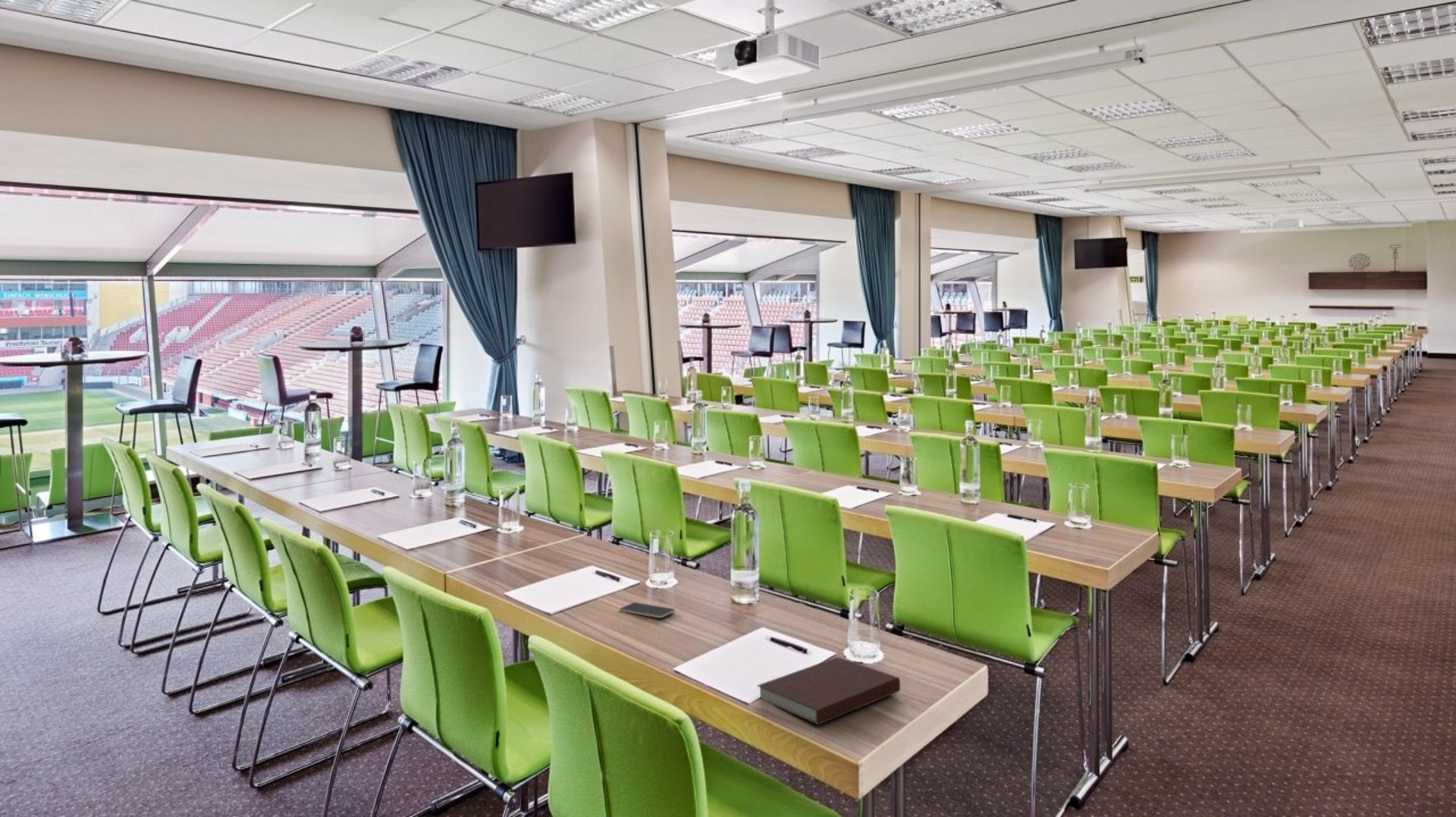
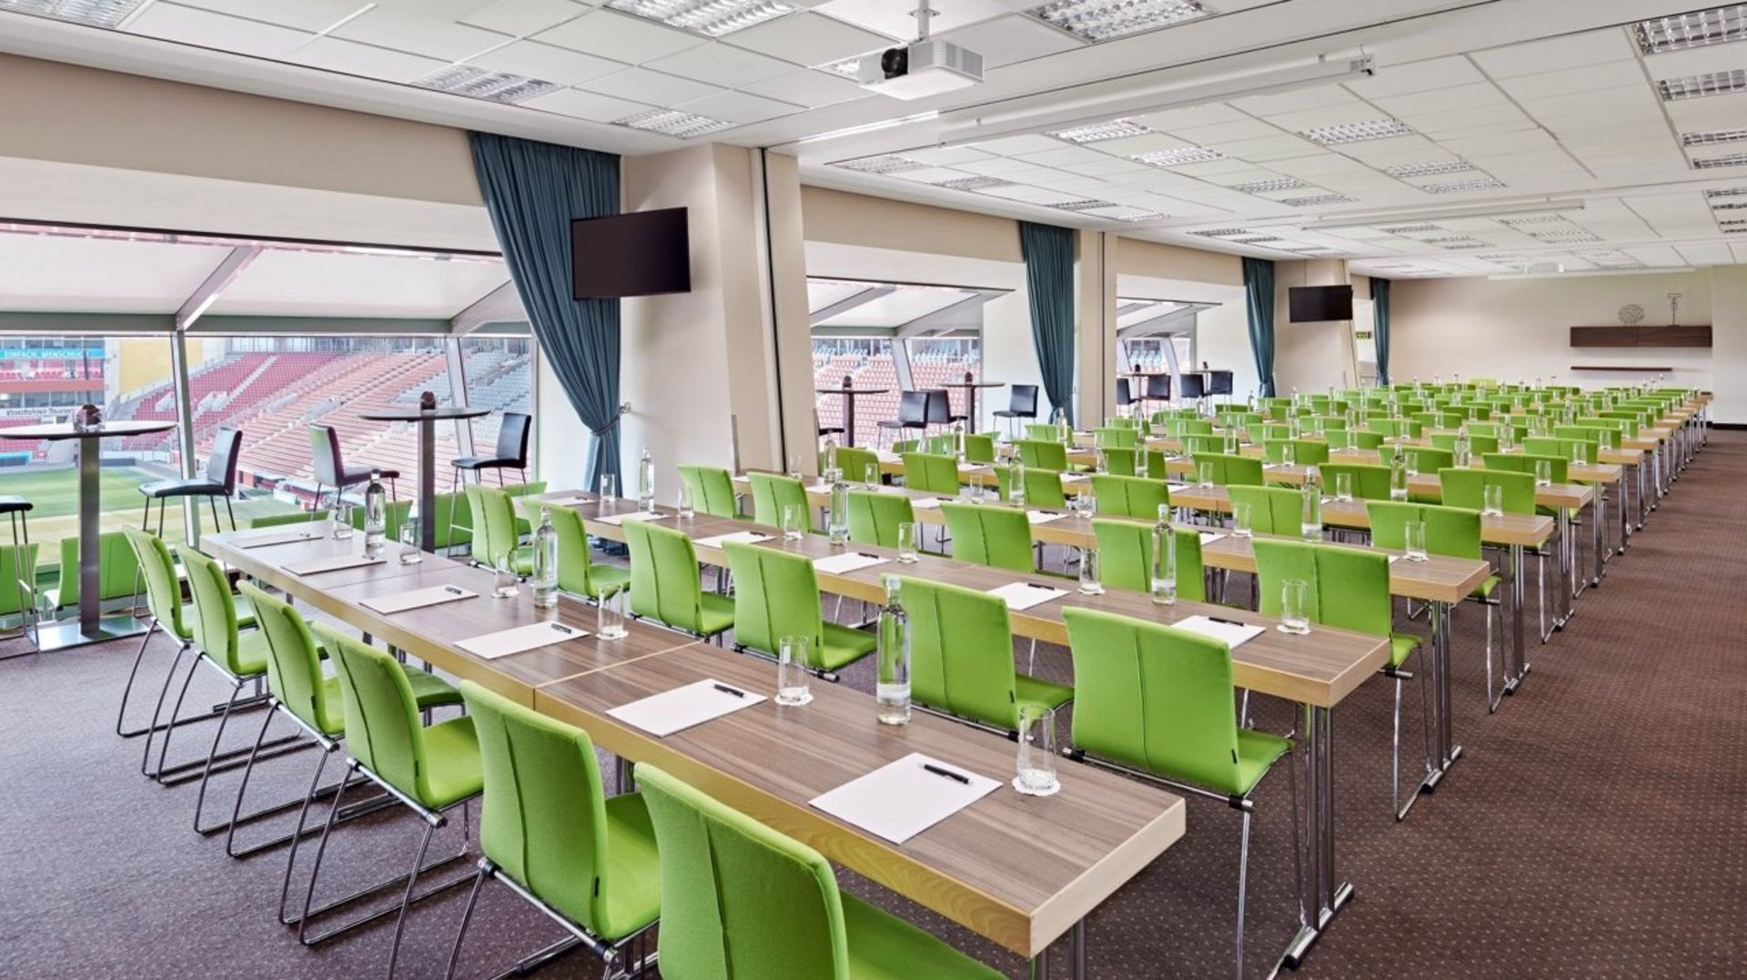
- smartphone [619,602,676,618]
- notebook [756,656,901,726]
